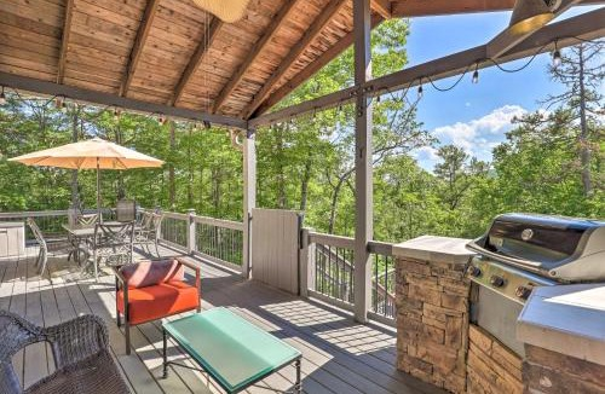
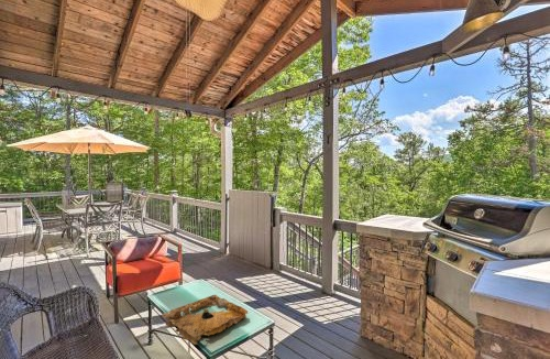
+ decorative tray [162,294,249,346]
